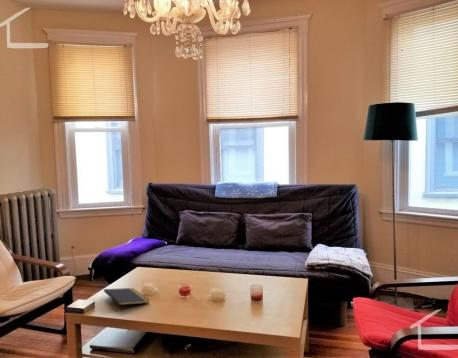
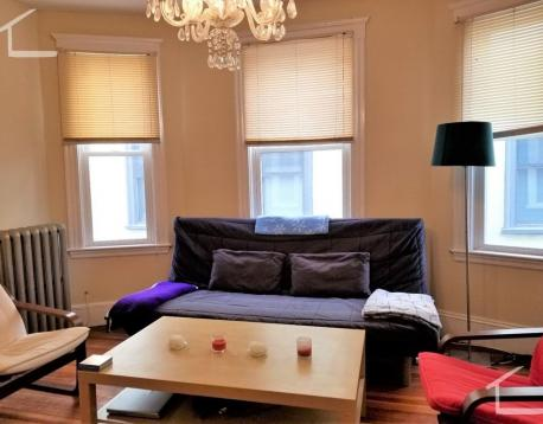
- notepad [103,287,151,313]
